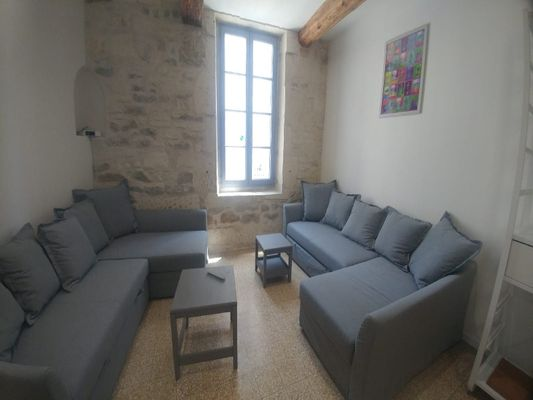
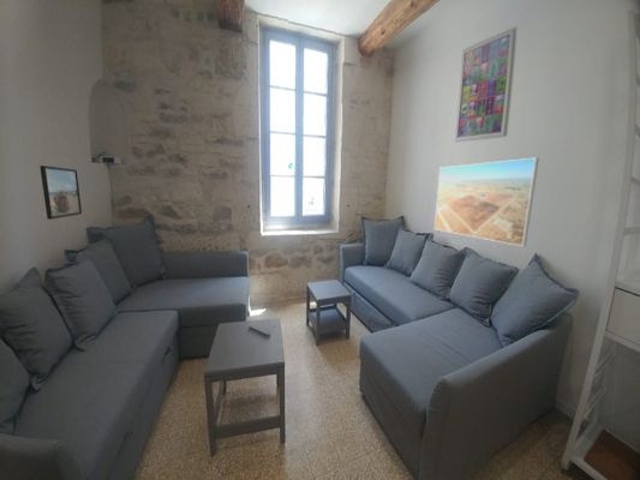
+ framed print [433,157,540,247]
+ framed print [38,164,83,221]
